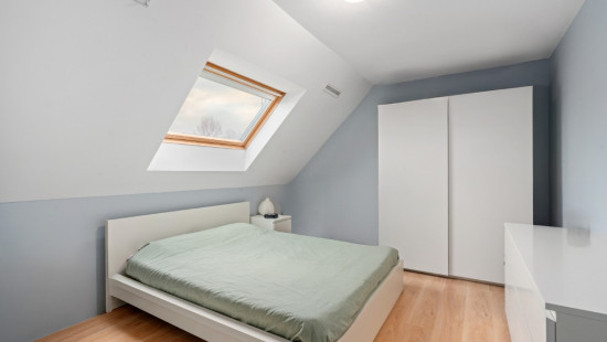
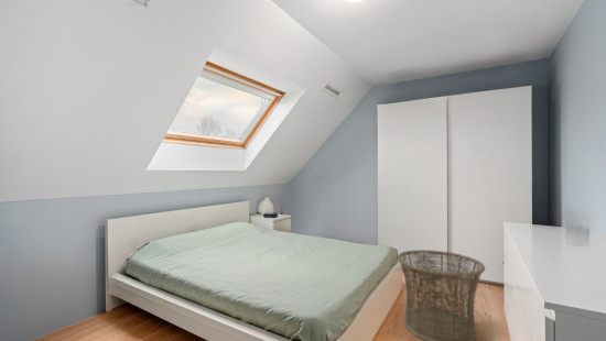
+ basket [396,249,486,341]
